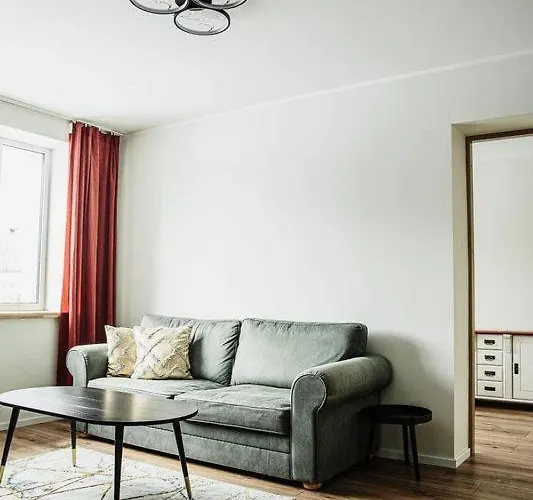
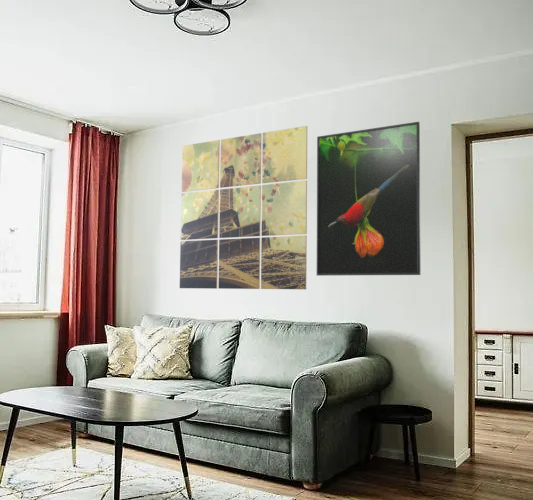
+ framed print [316,121,422,277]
+ wall art [179,125,308,290]
